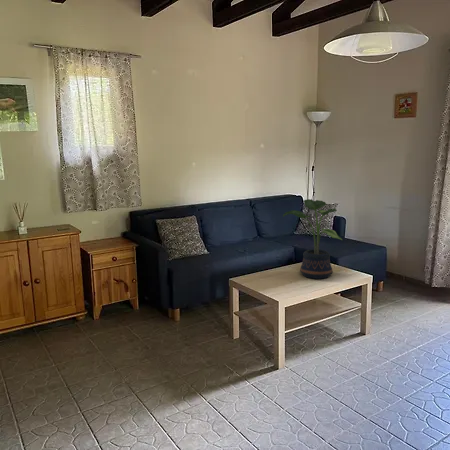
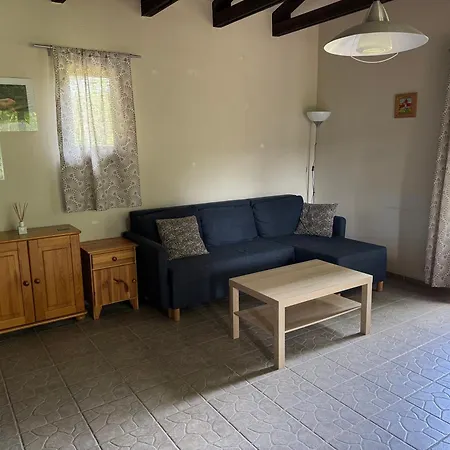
- potted plant [282,198,343,280]
